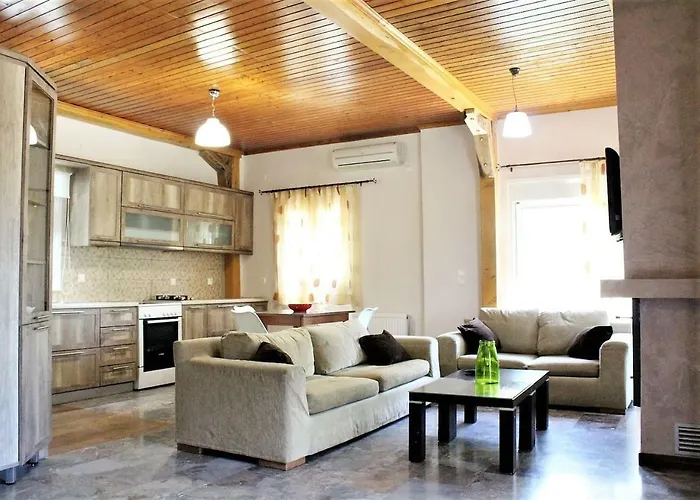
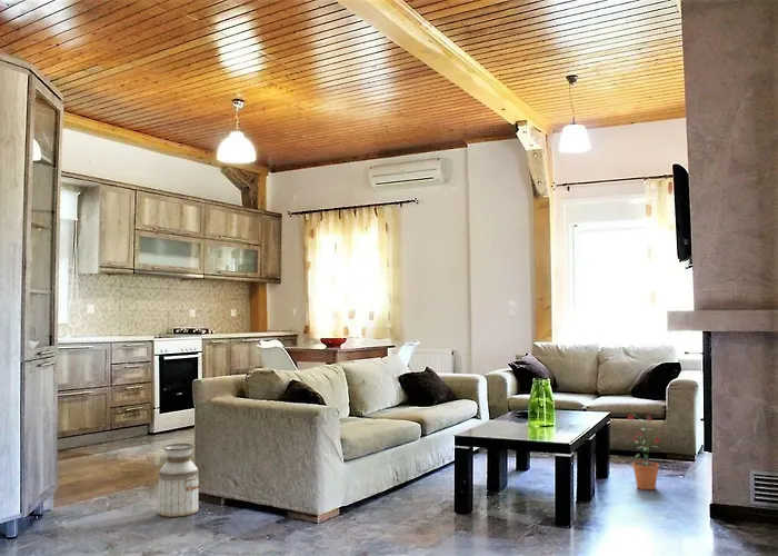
+ potted plant [626,413,662,490]
+ planter [157,443,201,518]
